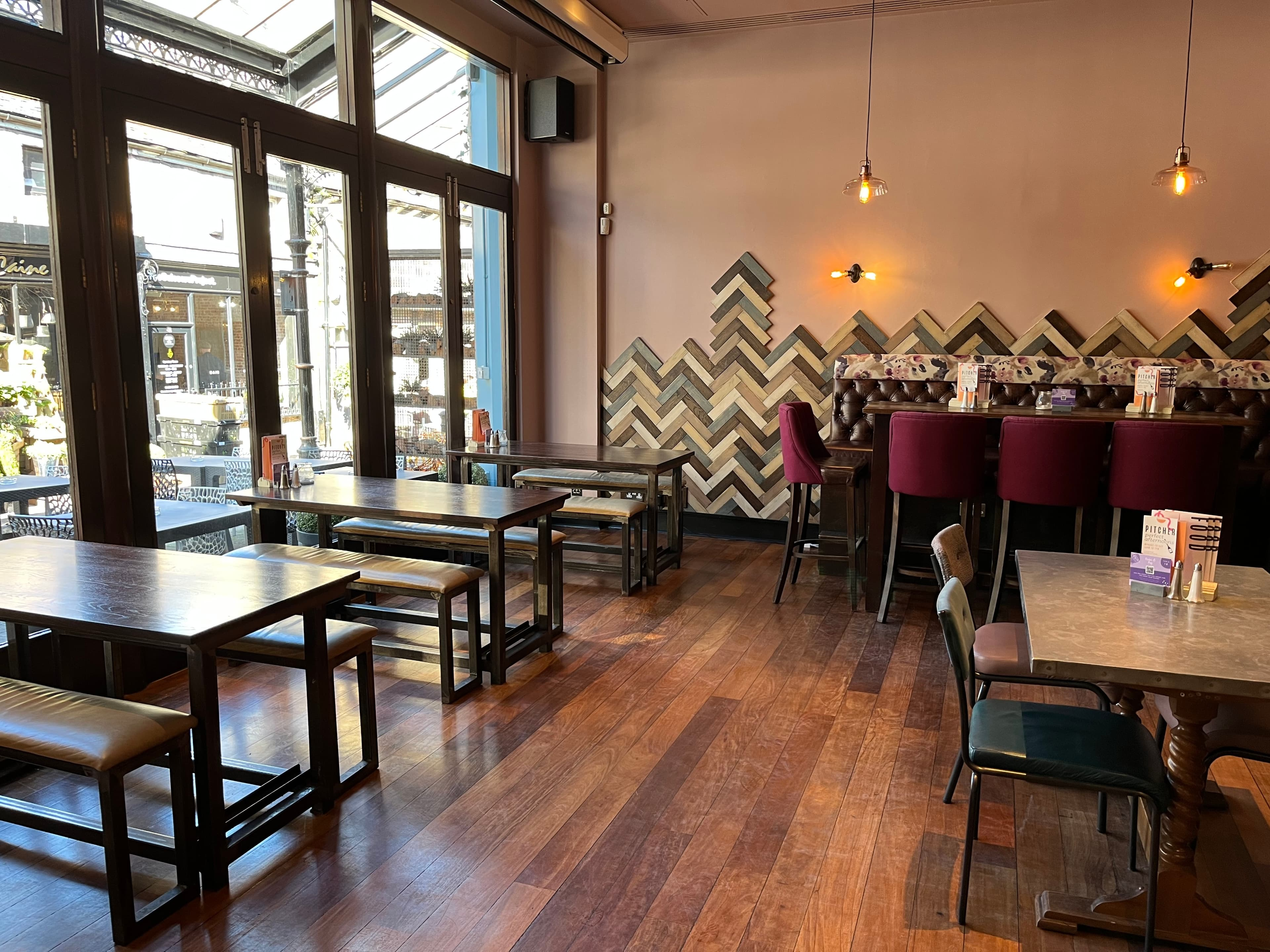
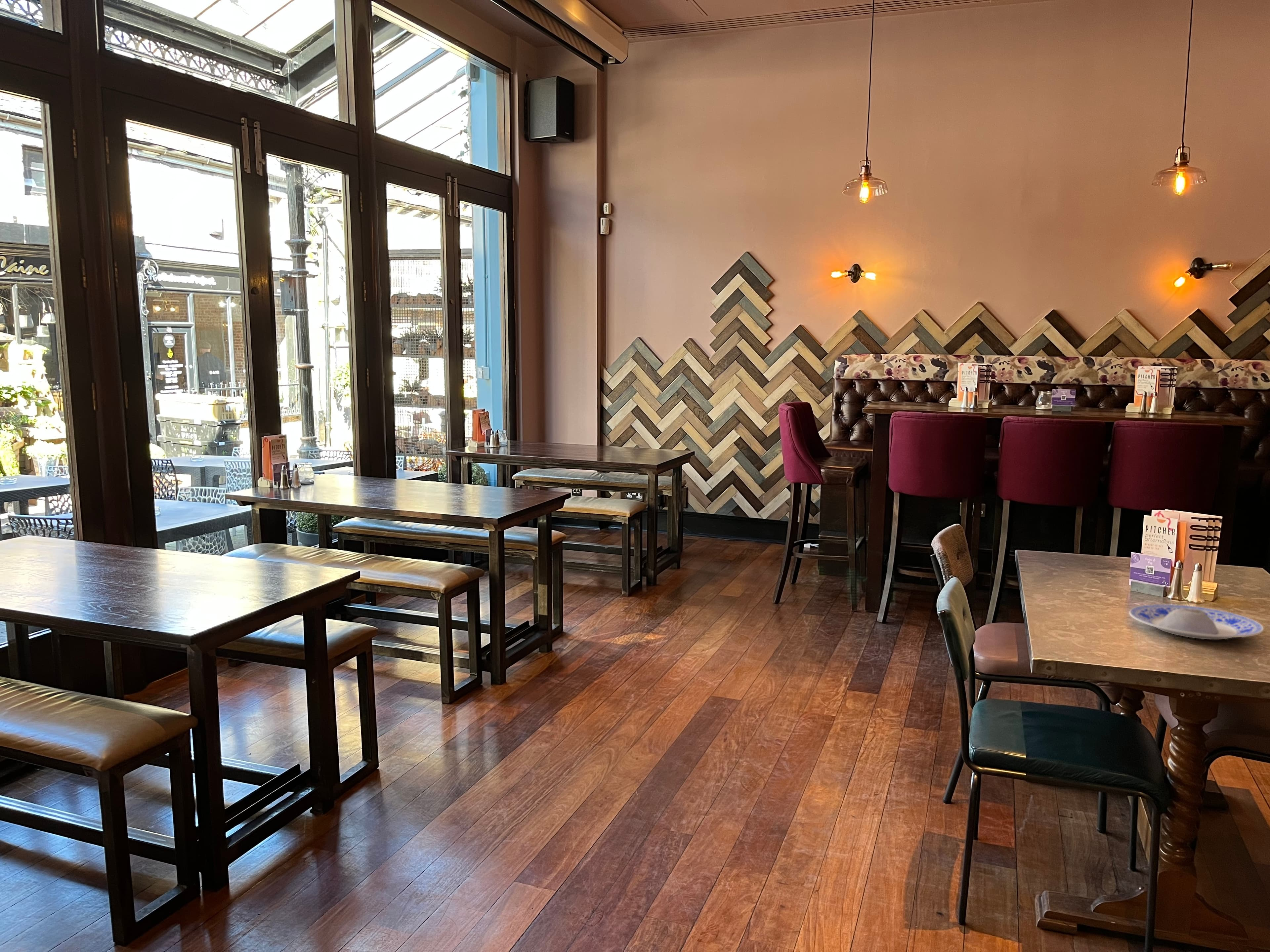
+ plate [1129,604,1264,640]
